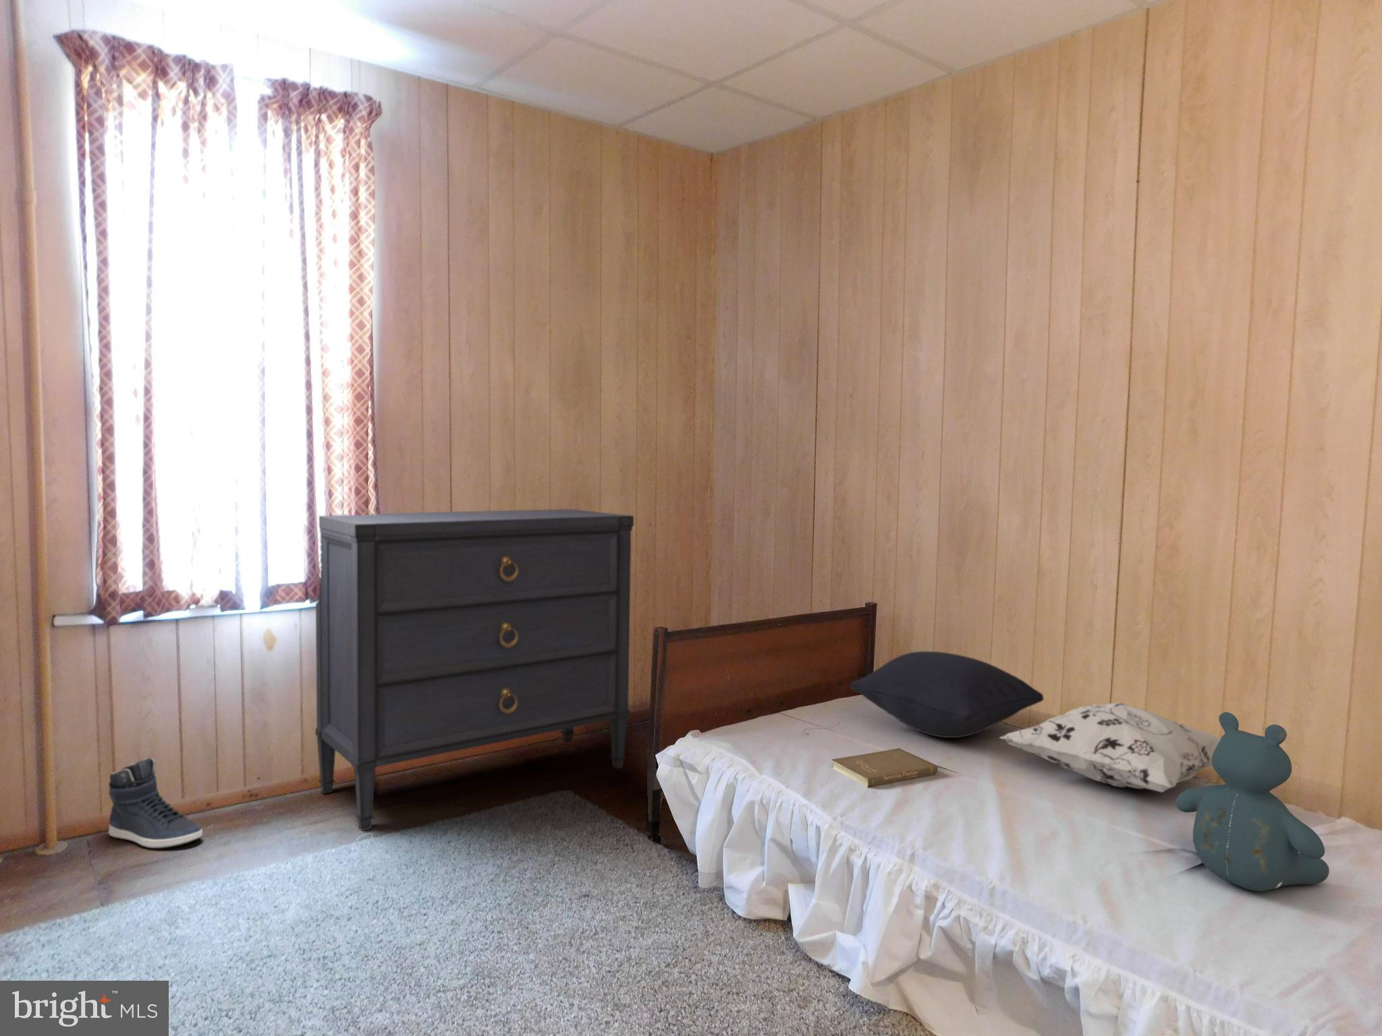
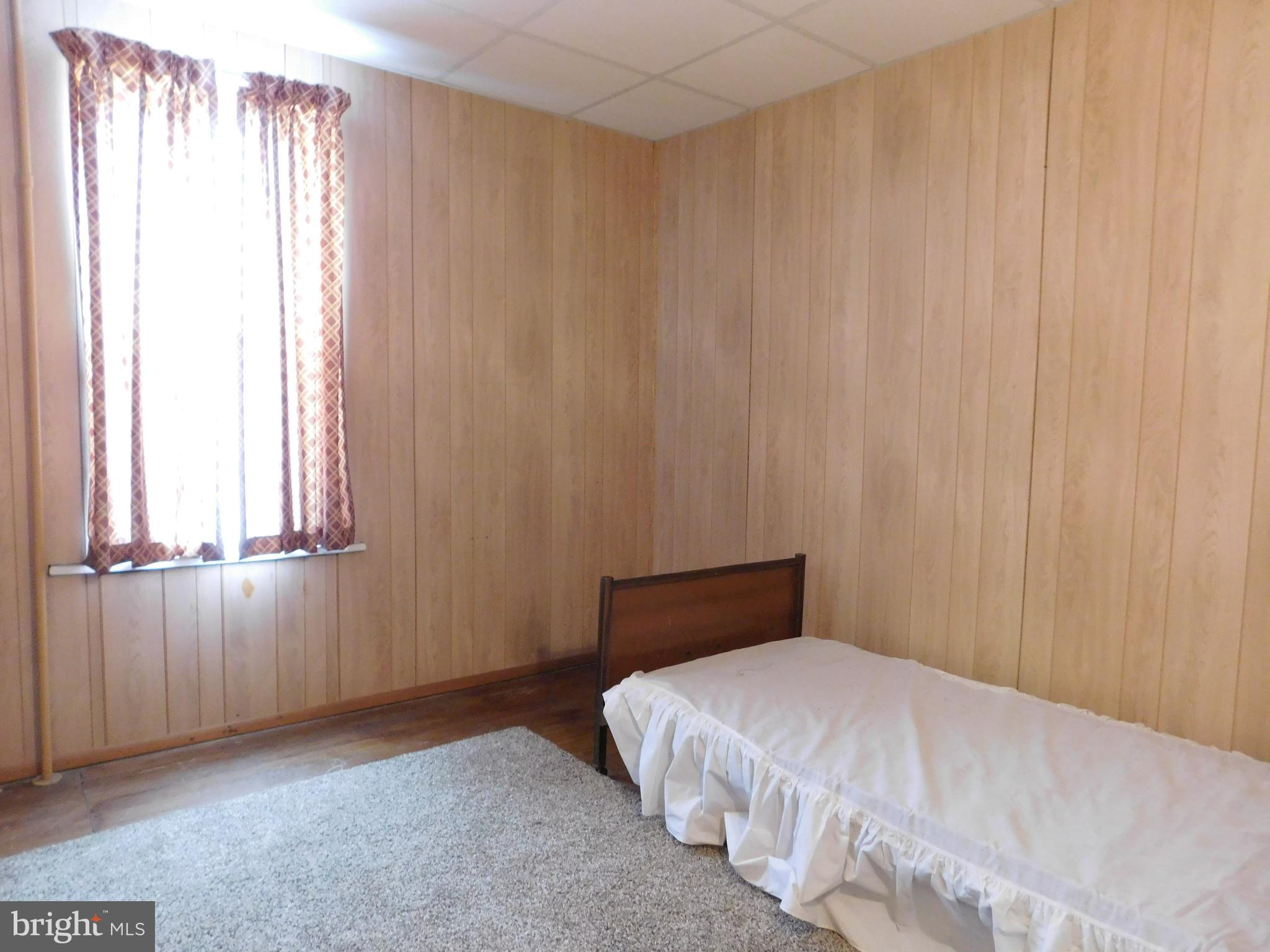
- sneaker [108,757,203,849]
- teddy bear [1175,712,1330,891]
- decorative pillow [999,702,1221,793]
- dresser [314,508,634,831]
- pillow [850,651,1045,739]
- book [830,748,938,789]
